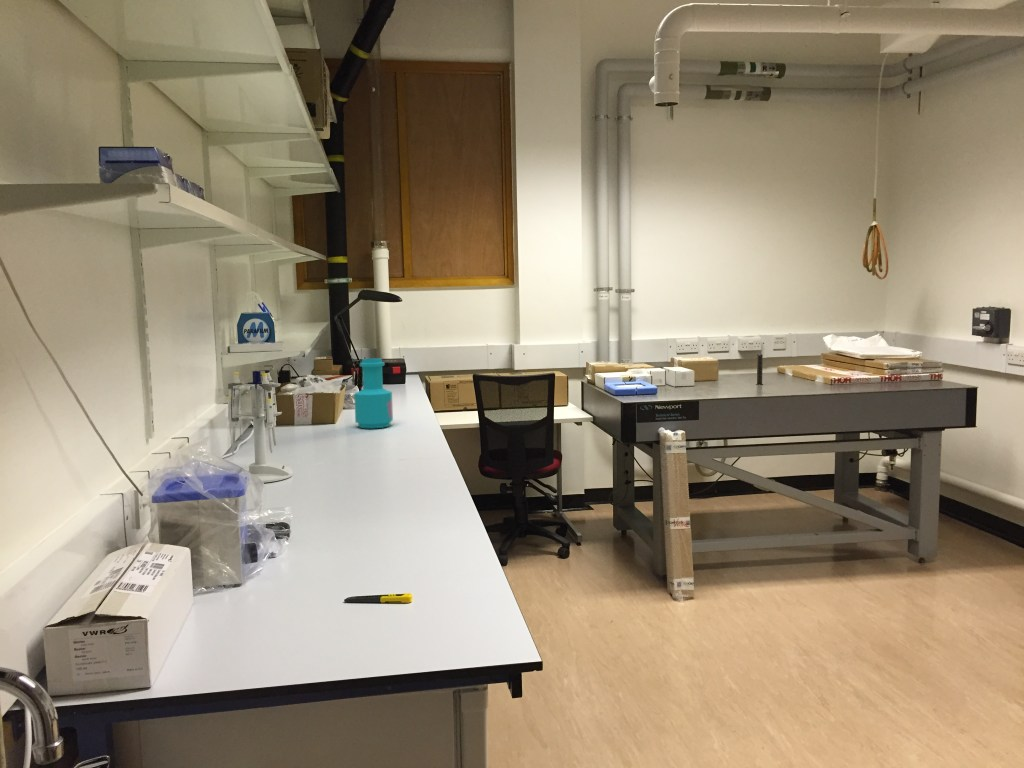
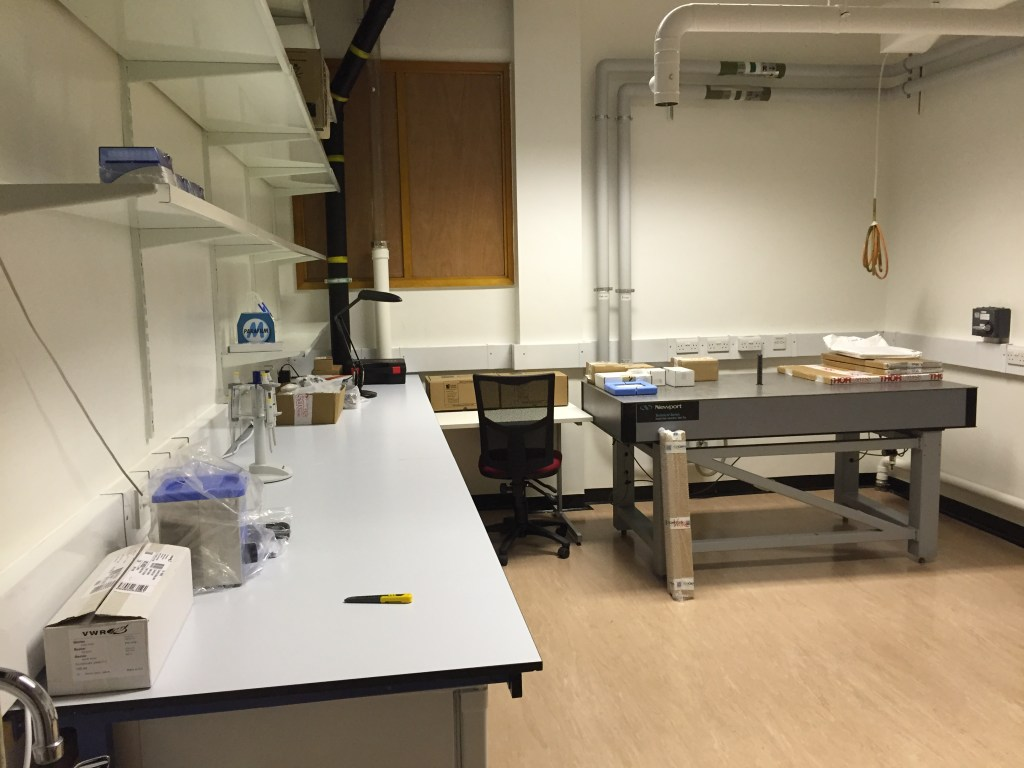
- bottle [353,357,394,429]
